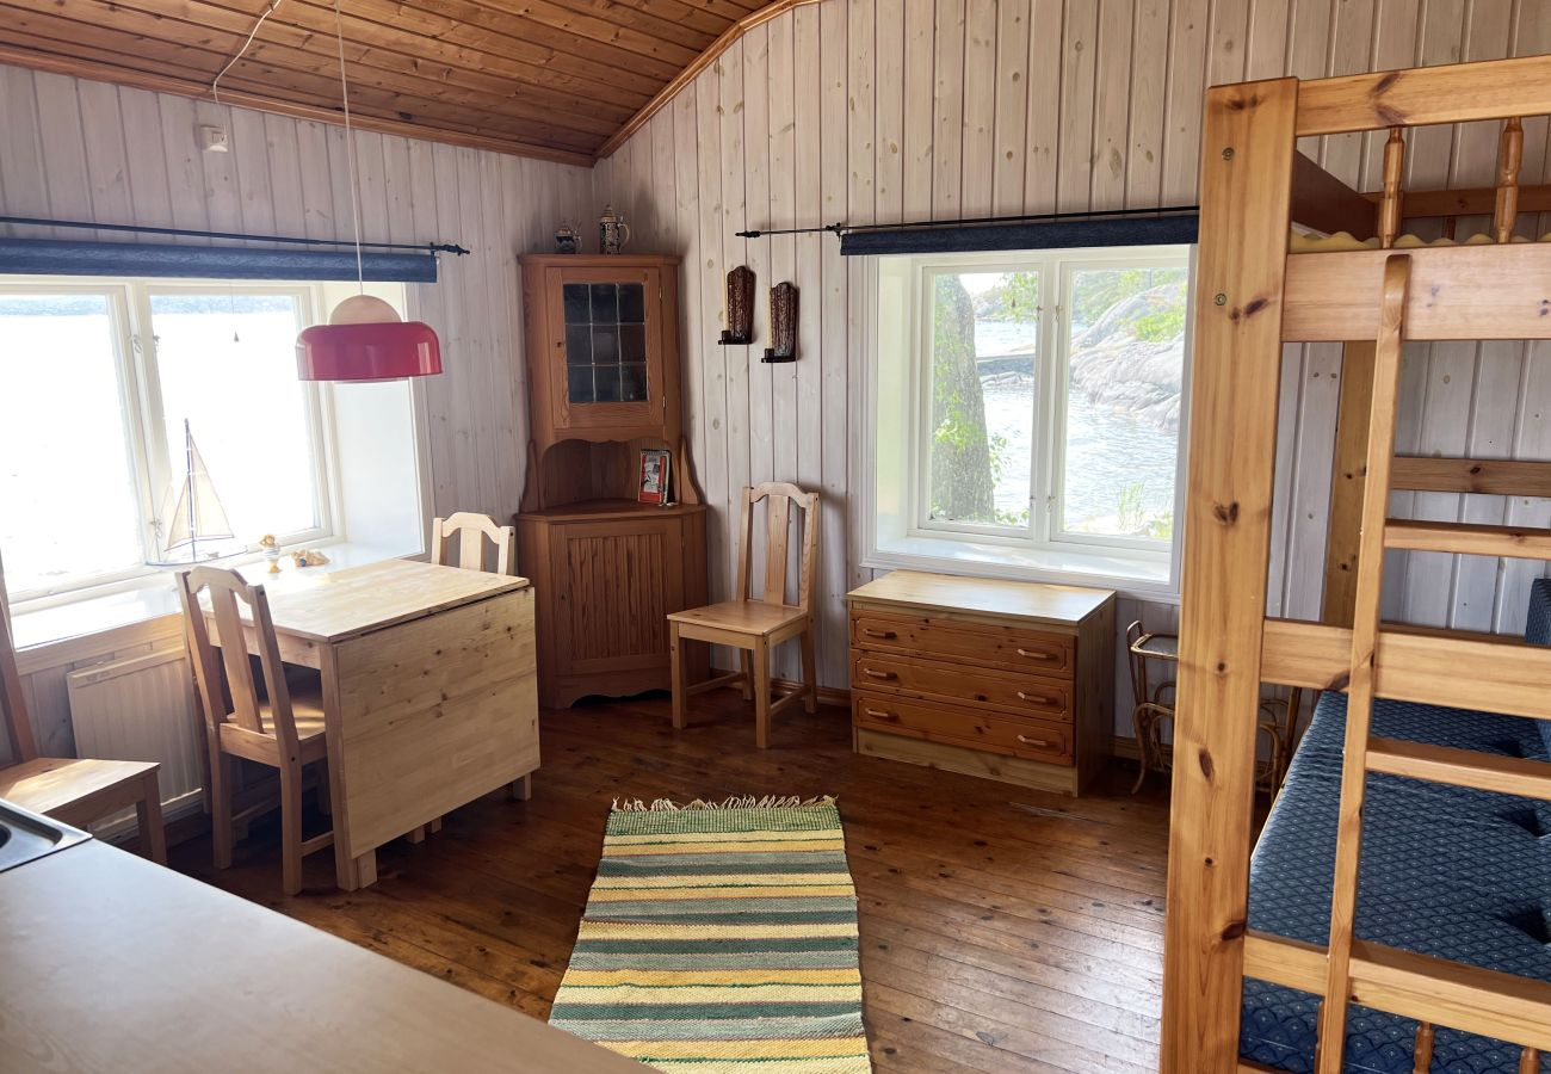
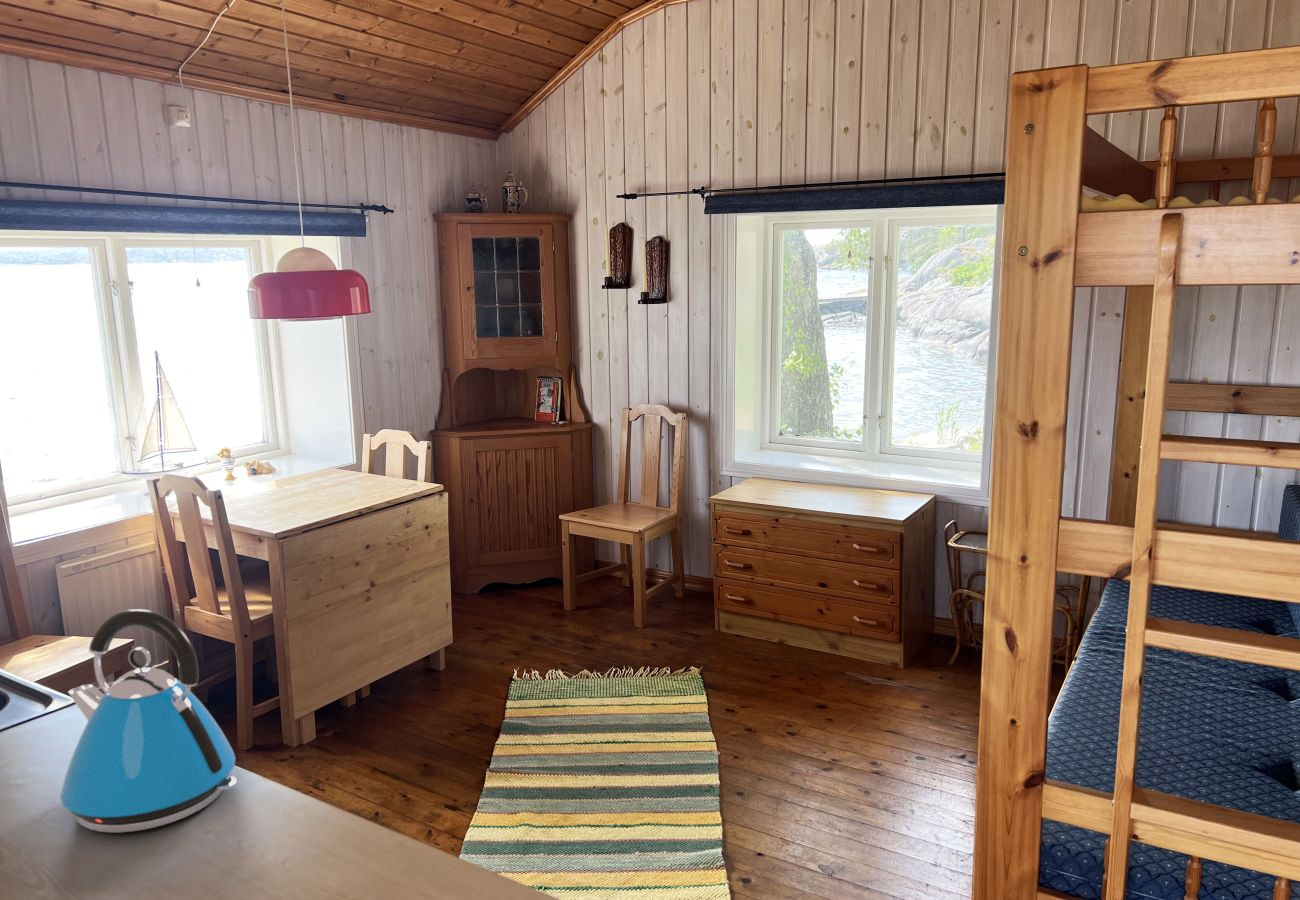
+ kettle [60,608,238,834]
